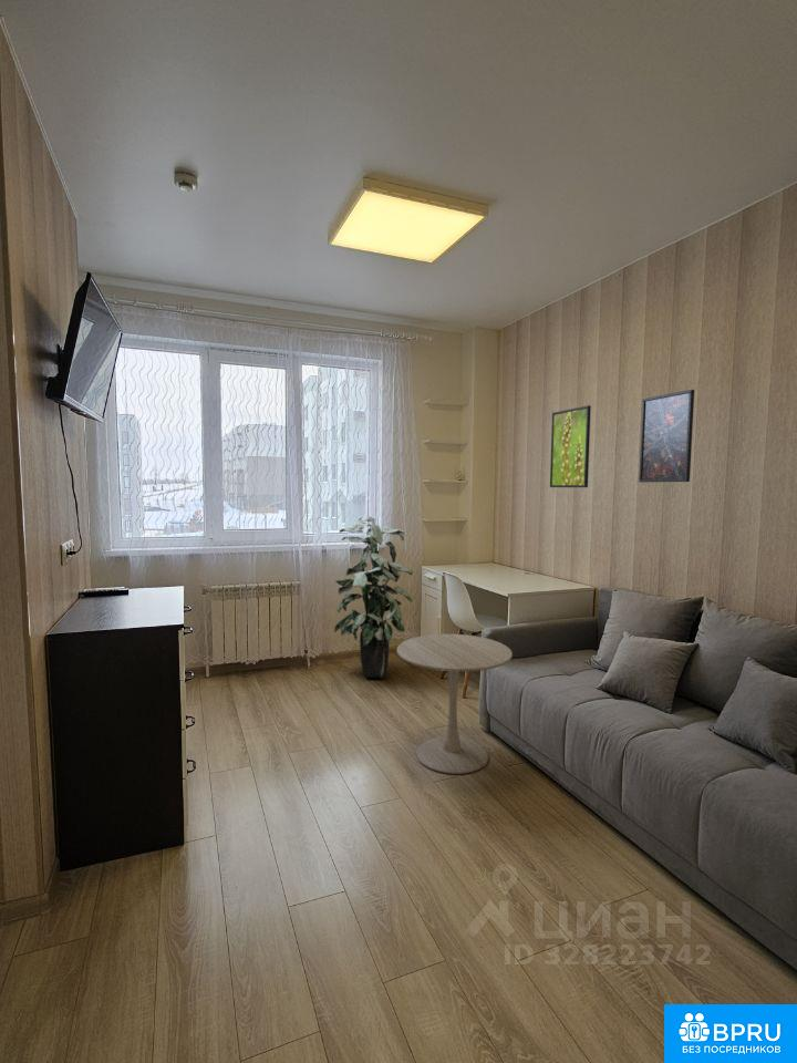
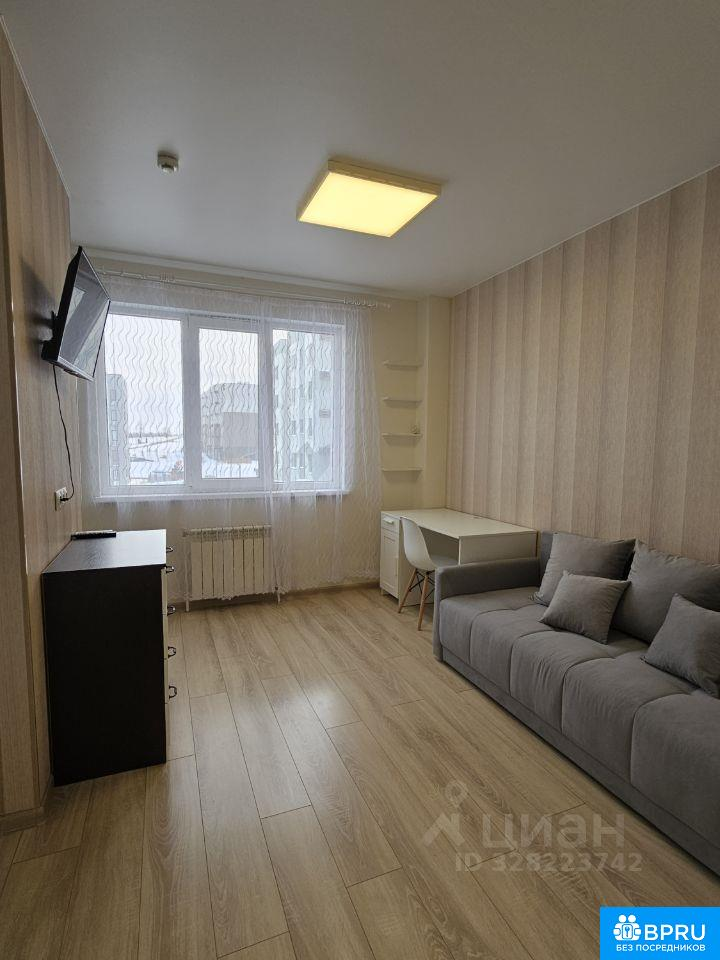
- indoor plant [333,516,414,679]
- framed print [549,404,592,488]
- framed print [638,389,695,483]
- side table [396,633,514,775]
